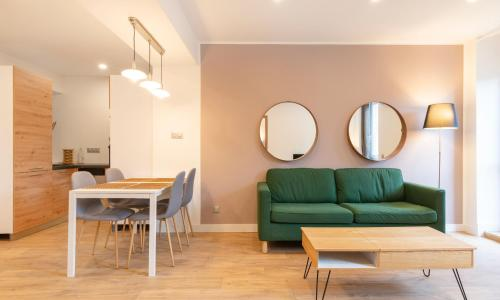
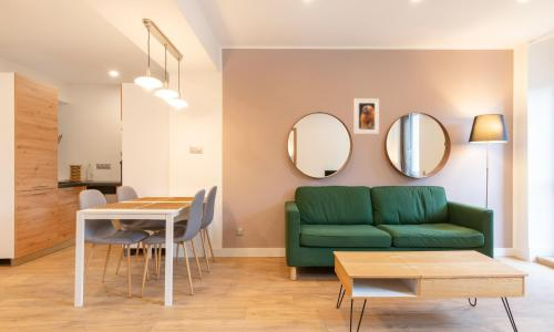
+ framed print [353,97,380,135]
